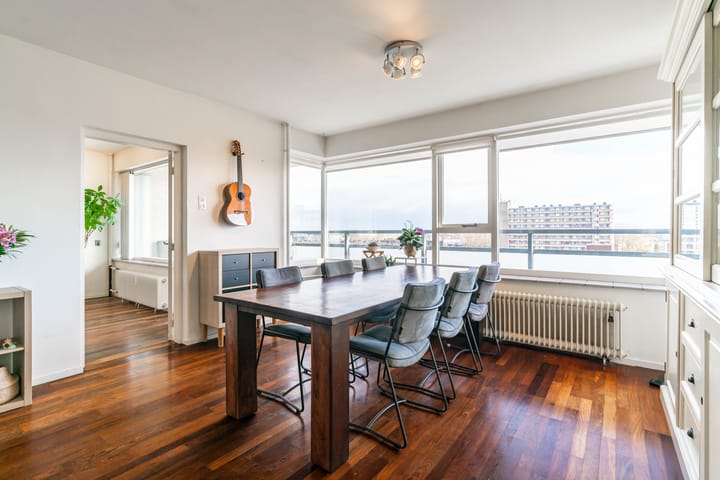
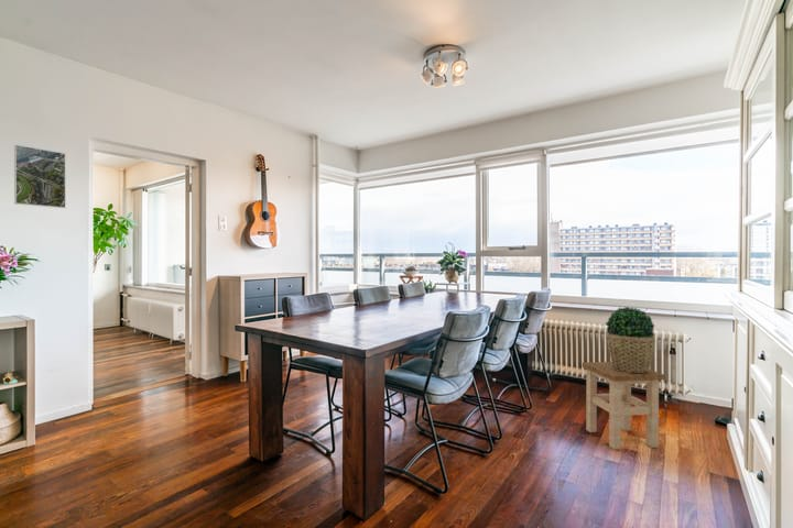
+ stool [582,361,665,451]
+ potted plant [605,306,656,373]
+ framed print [13,144,67,209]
